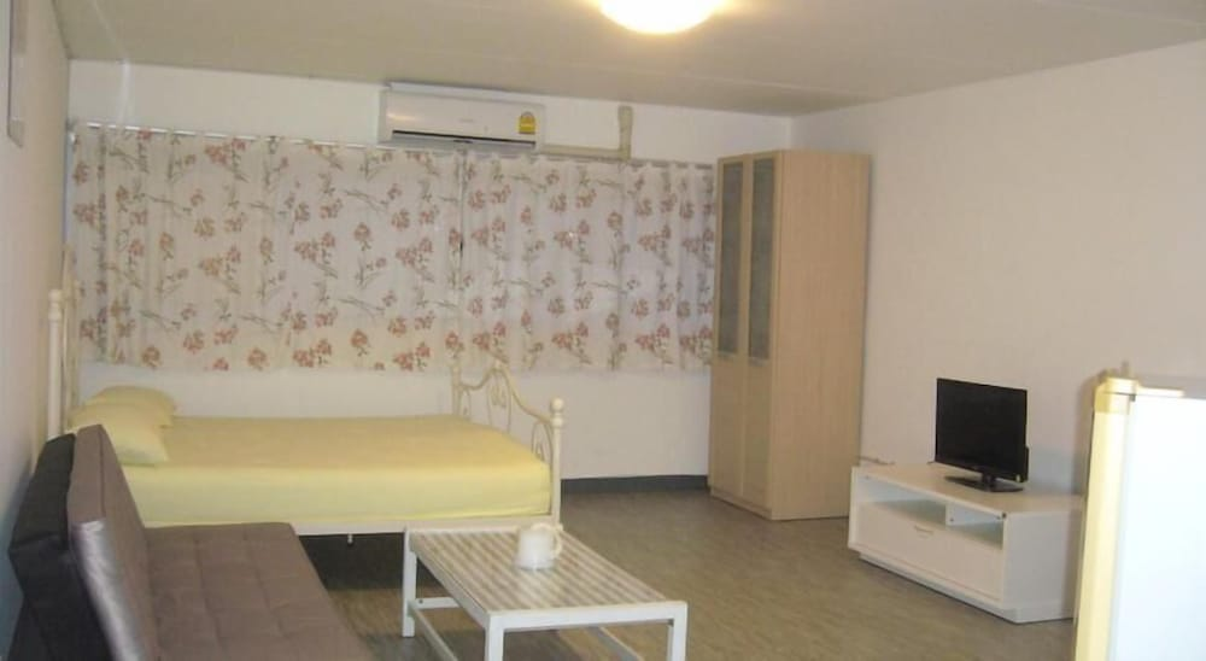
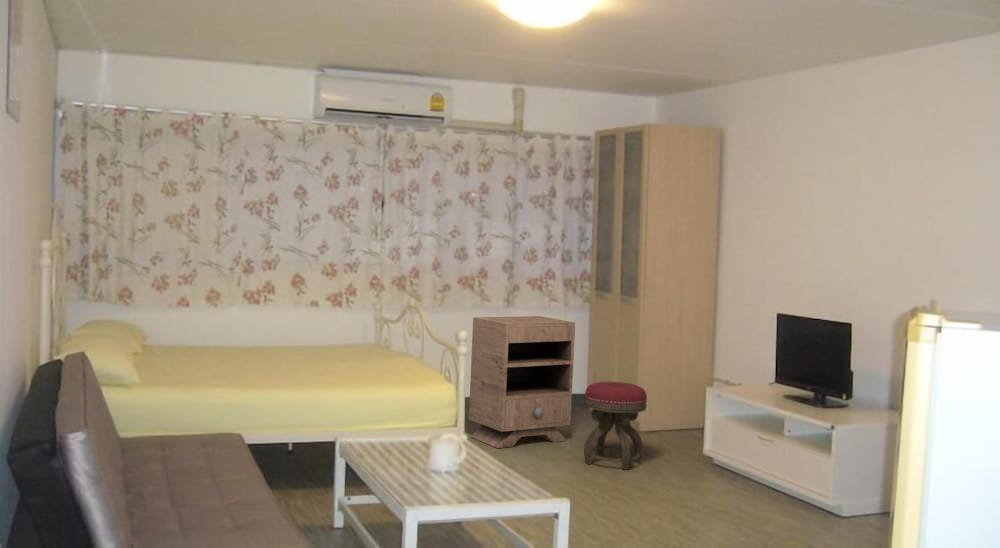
+ nightstand [468,315,576,449]
+ stool [583,381,648,471]
